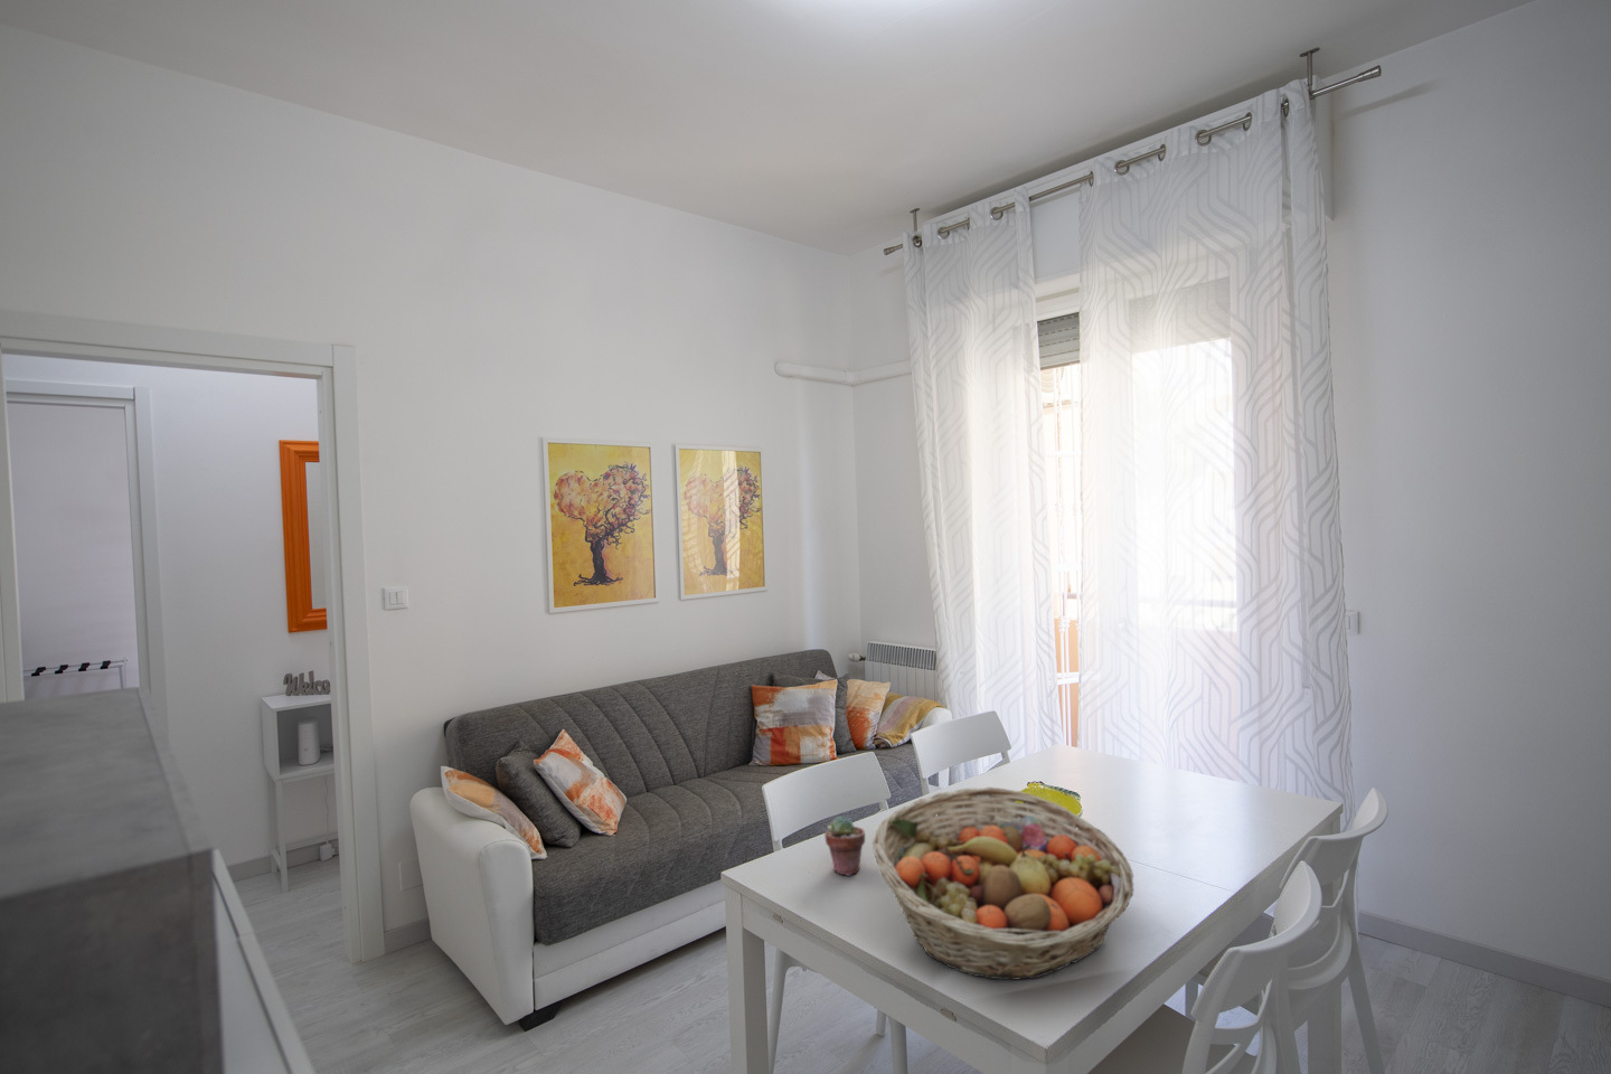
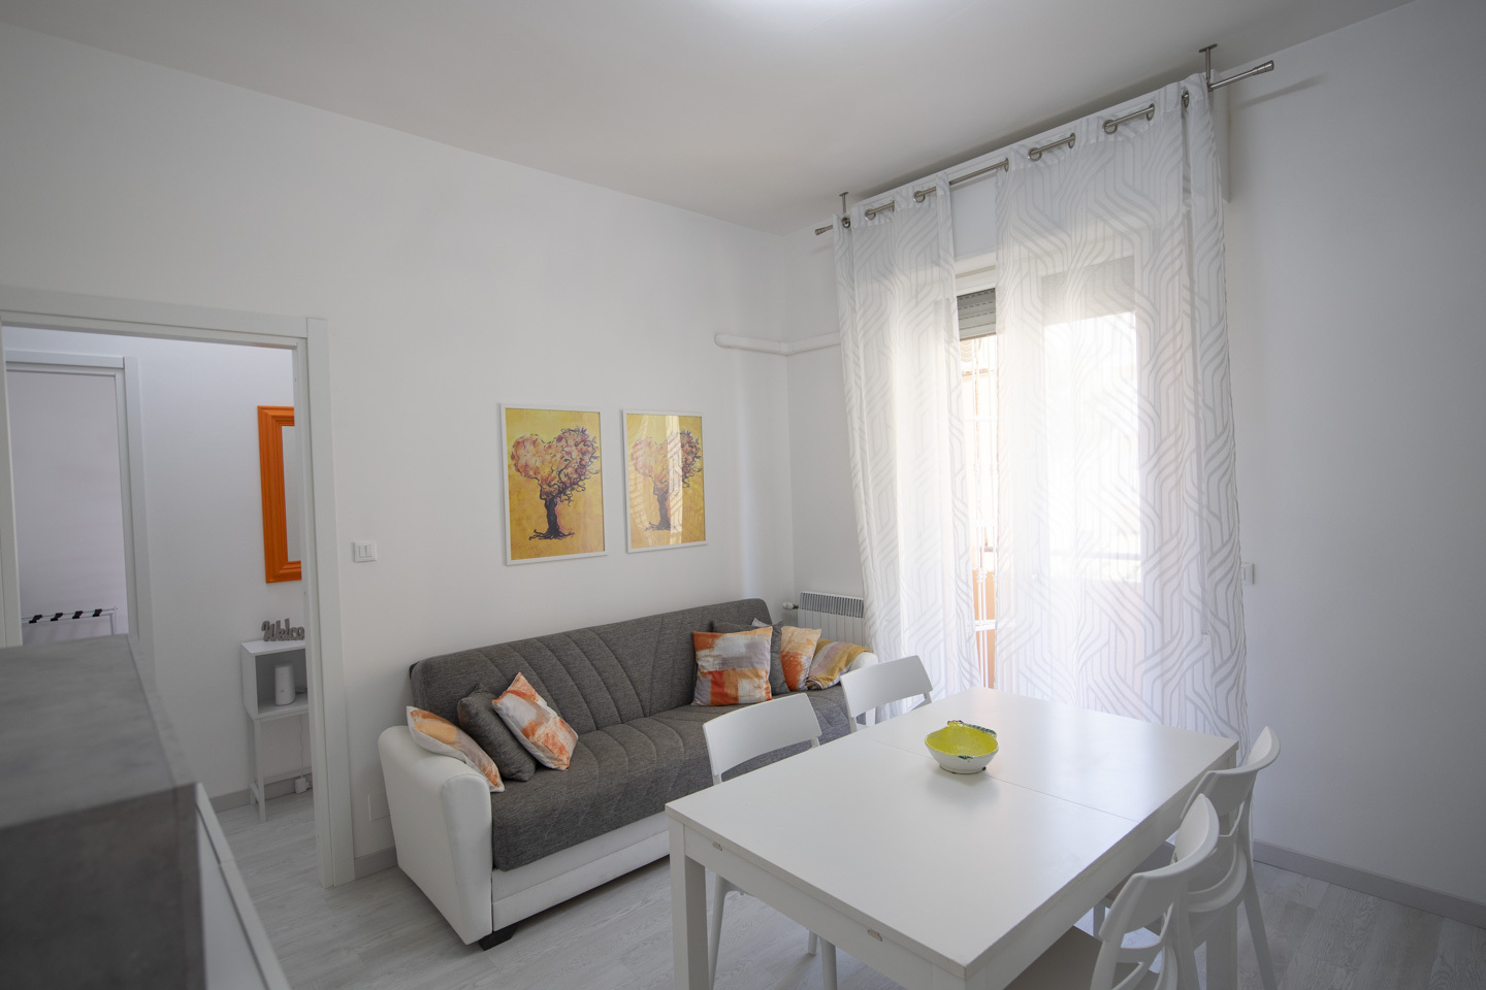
- potted succulent [823,814,865,877]
- fruit basket [871,785,1135,982]
